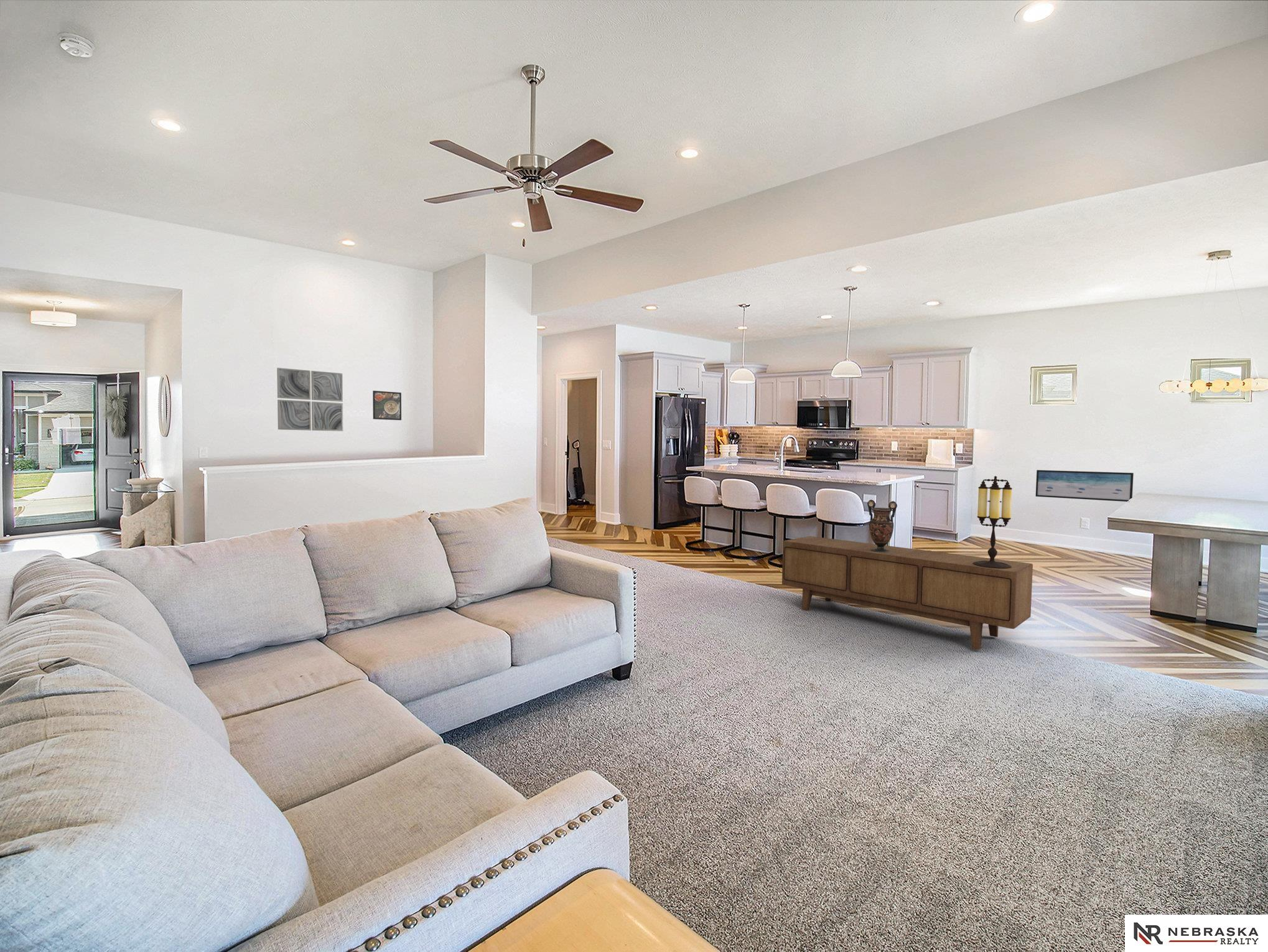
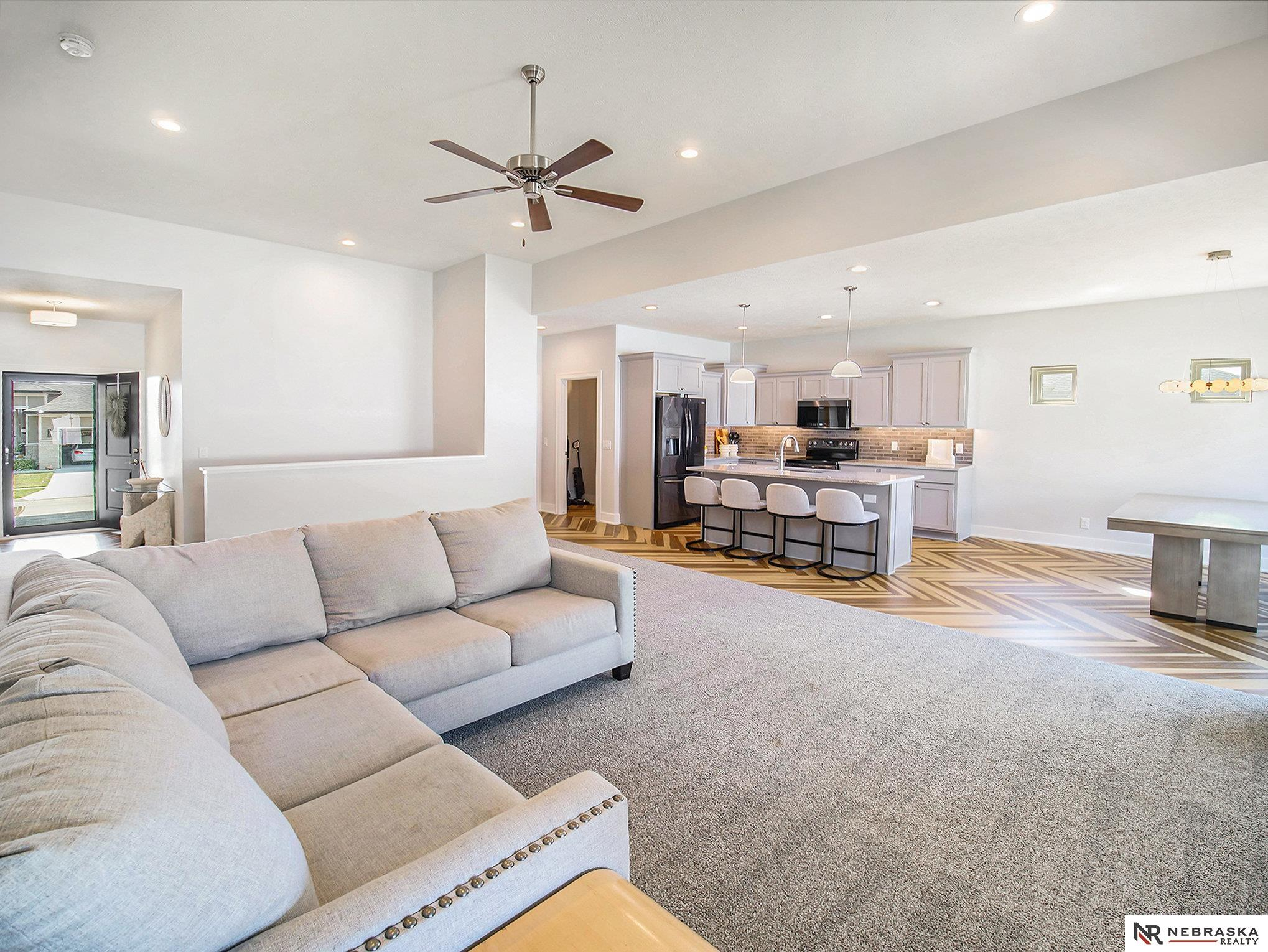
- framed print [372,390,402,421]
- table lamp [973,475,1013,569]
- wall art [276,367,343,432]
- wall art [1035,469,1134,502]
- sideboard [781,536,1033,650]
- vase [867,499,898,553]
